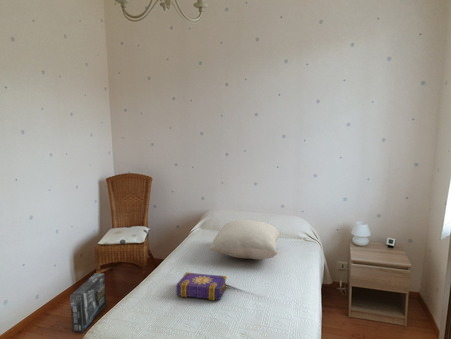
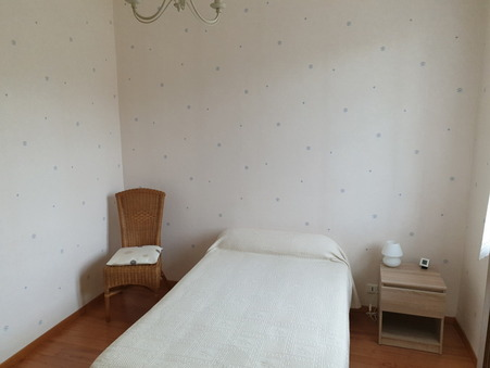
- book [175,271,228,301]
- pillow [208,219,281,260]
- box [69,272,108,333]
